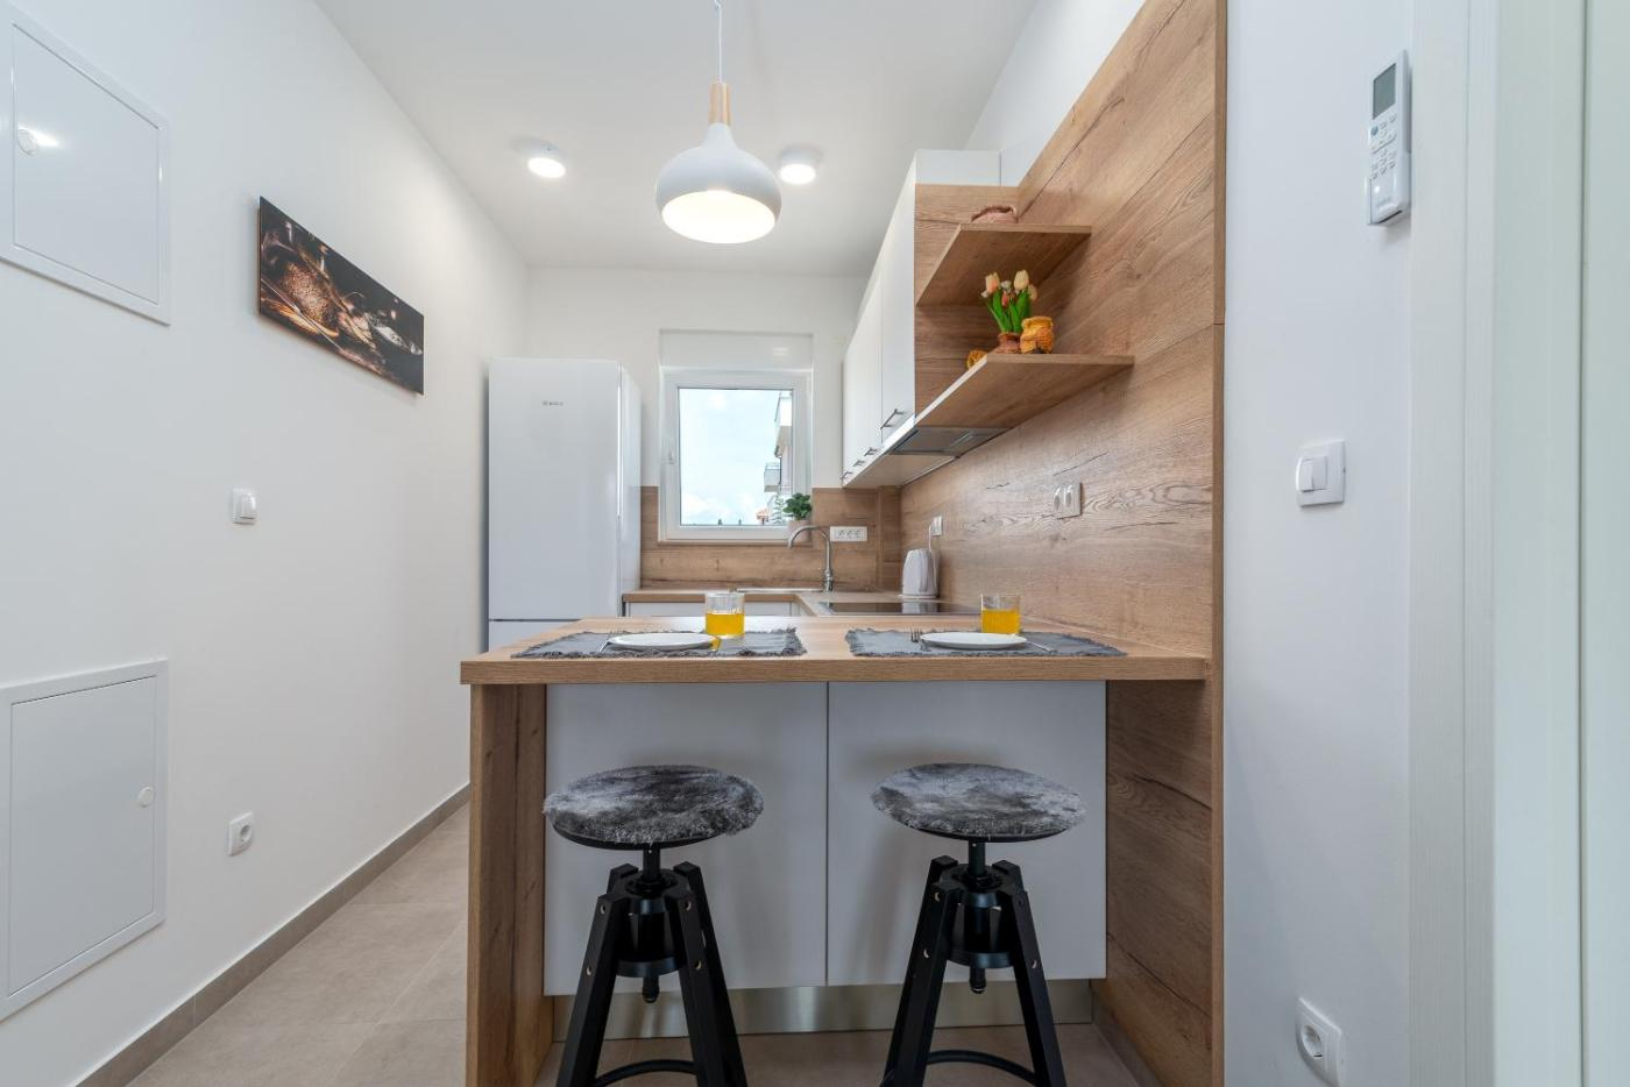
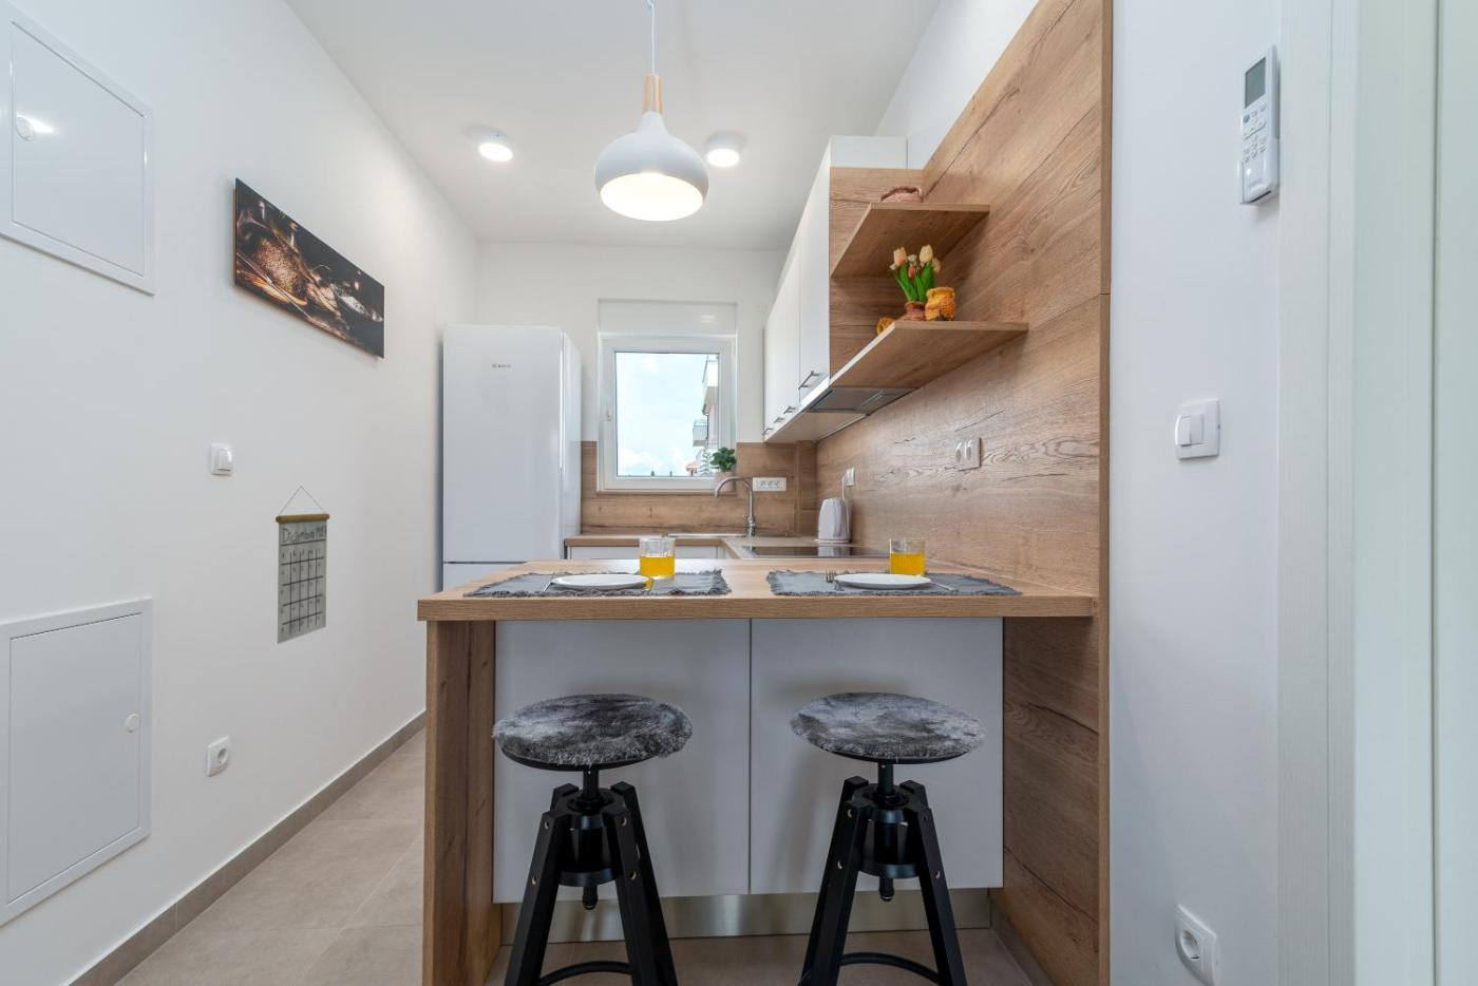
+ calendar [274,485,331,645]
